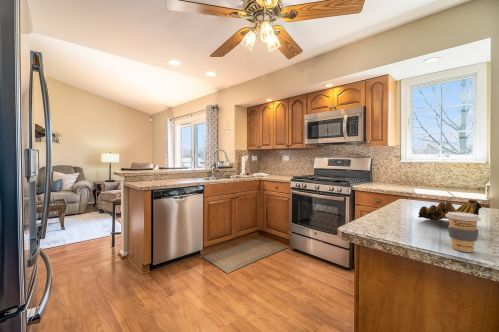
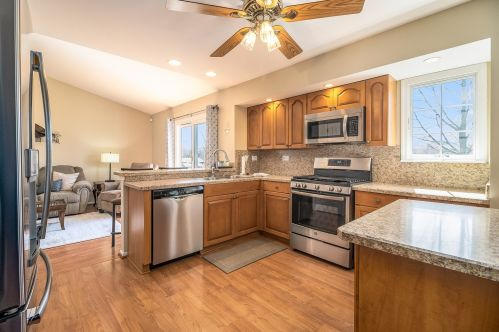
- banana bunch [417,198,482,221]
- coffee cup [445,212,482,253]
